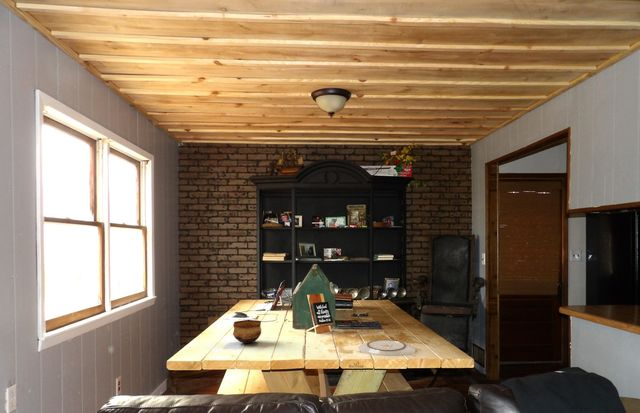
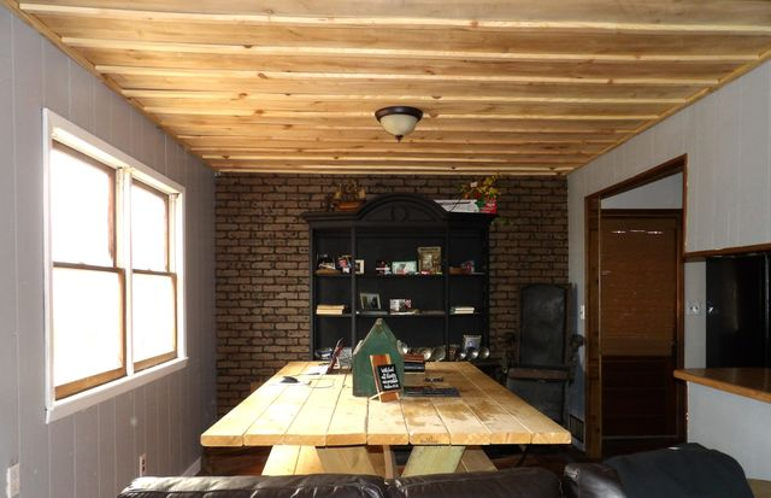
- plate [357,339,417,357]
- bowl [232,319,262,344]
